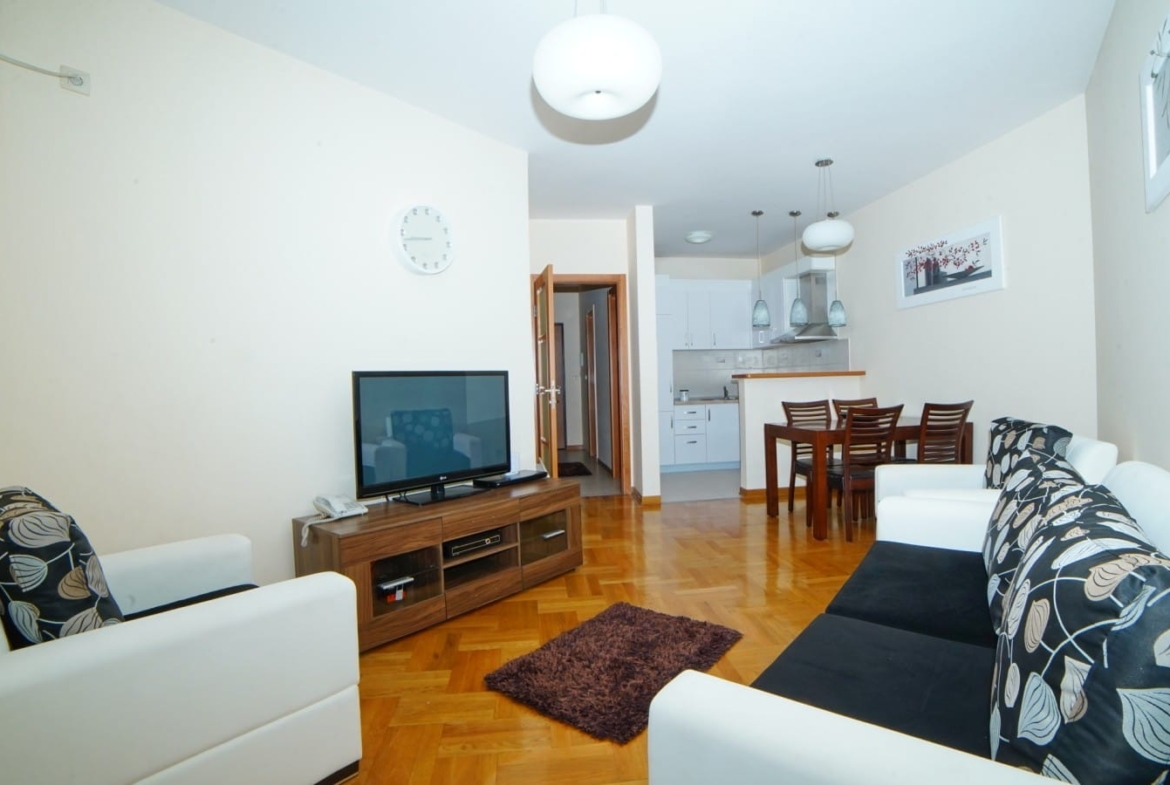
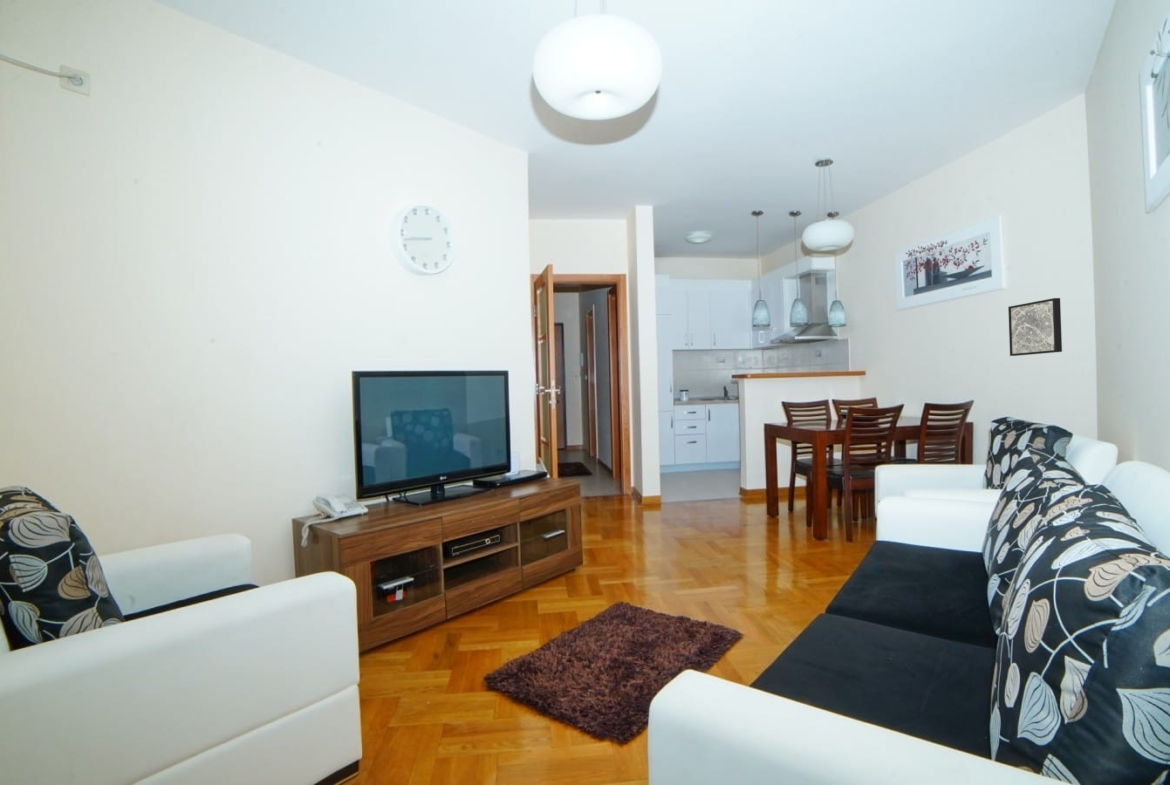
+ wall art [1007,297,1063,357]
